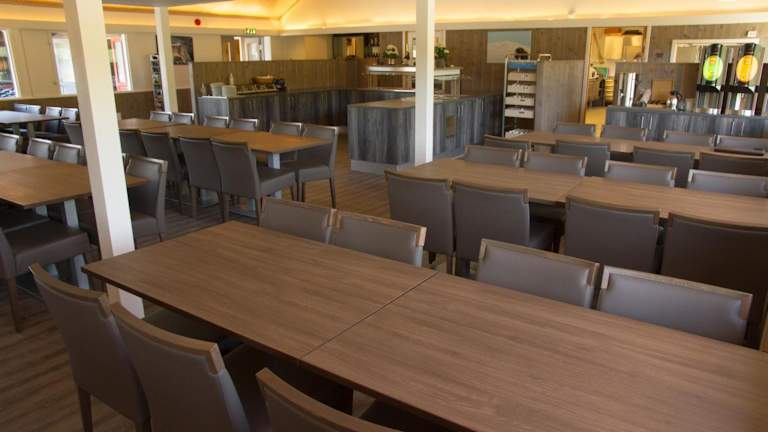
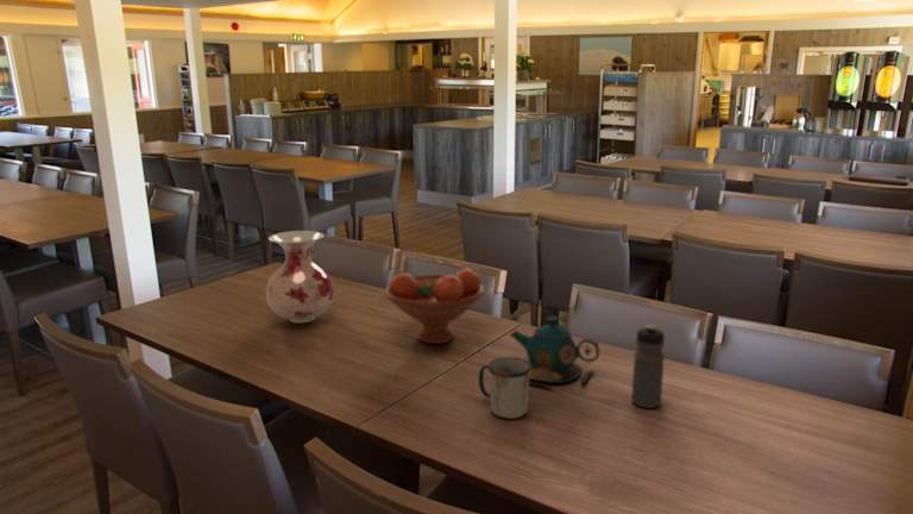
+ fruit bowl [384,268,486,345]
+ vase [265,230,335,324]
+ water bottle [630,324,666,409]
+ mug [478,356,530,420]
+ teapot [510,315,602,389]
